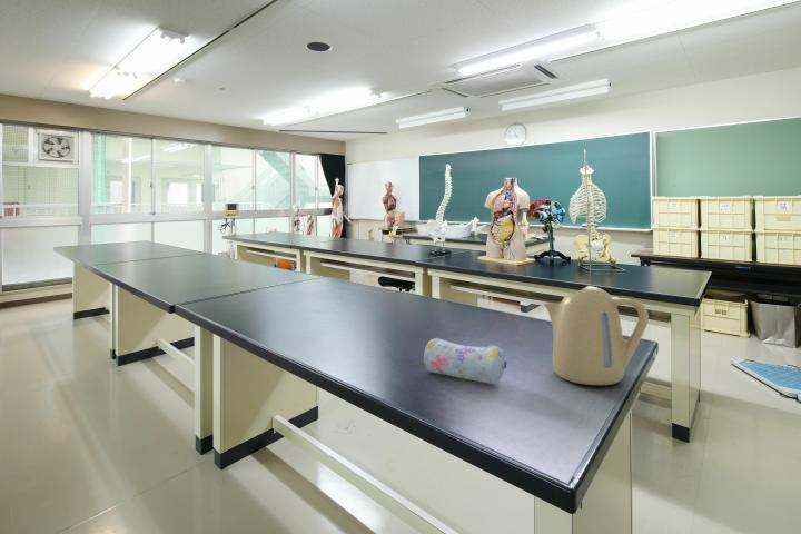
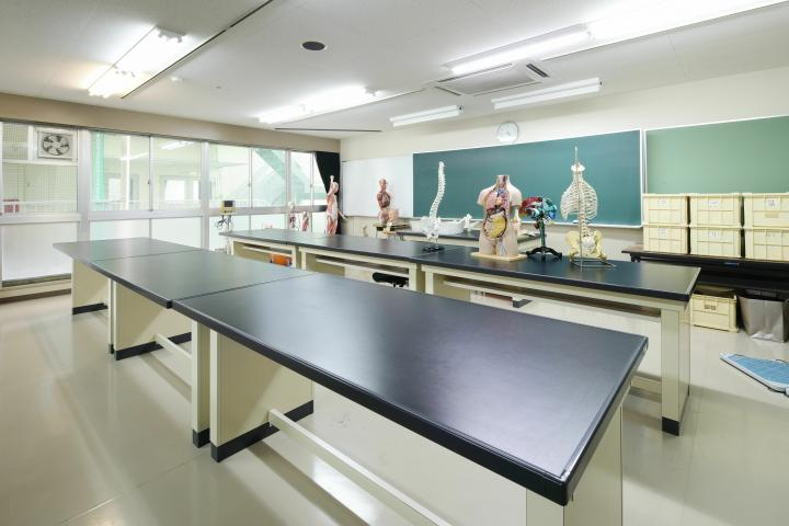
- pencil case [423,337,507,385]
- kettle [543,285,650,386]
